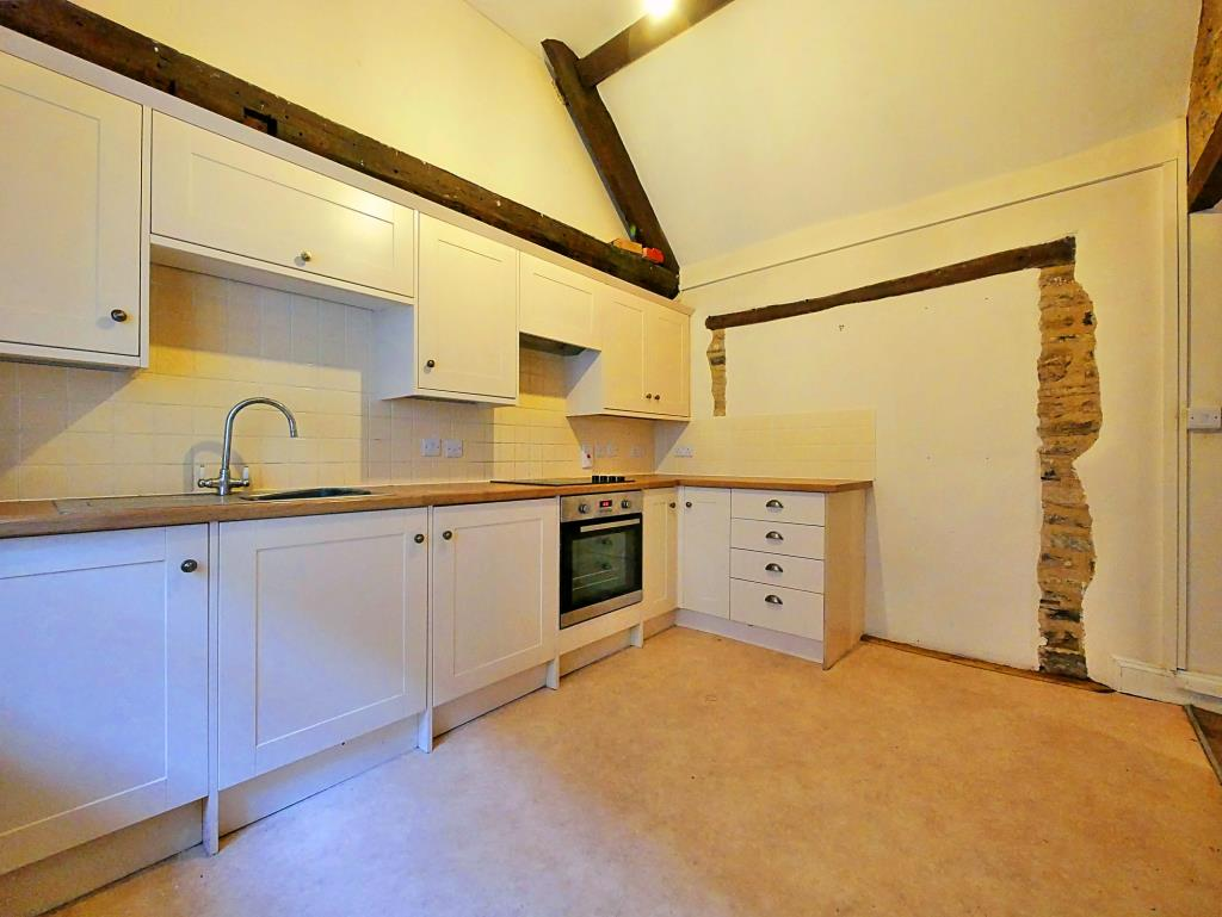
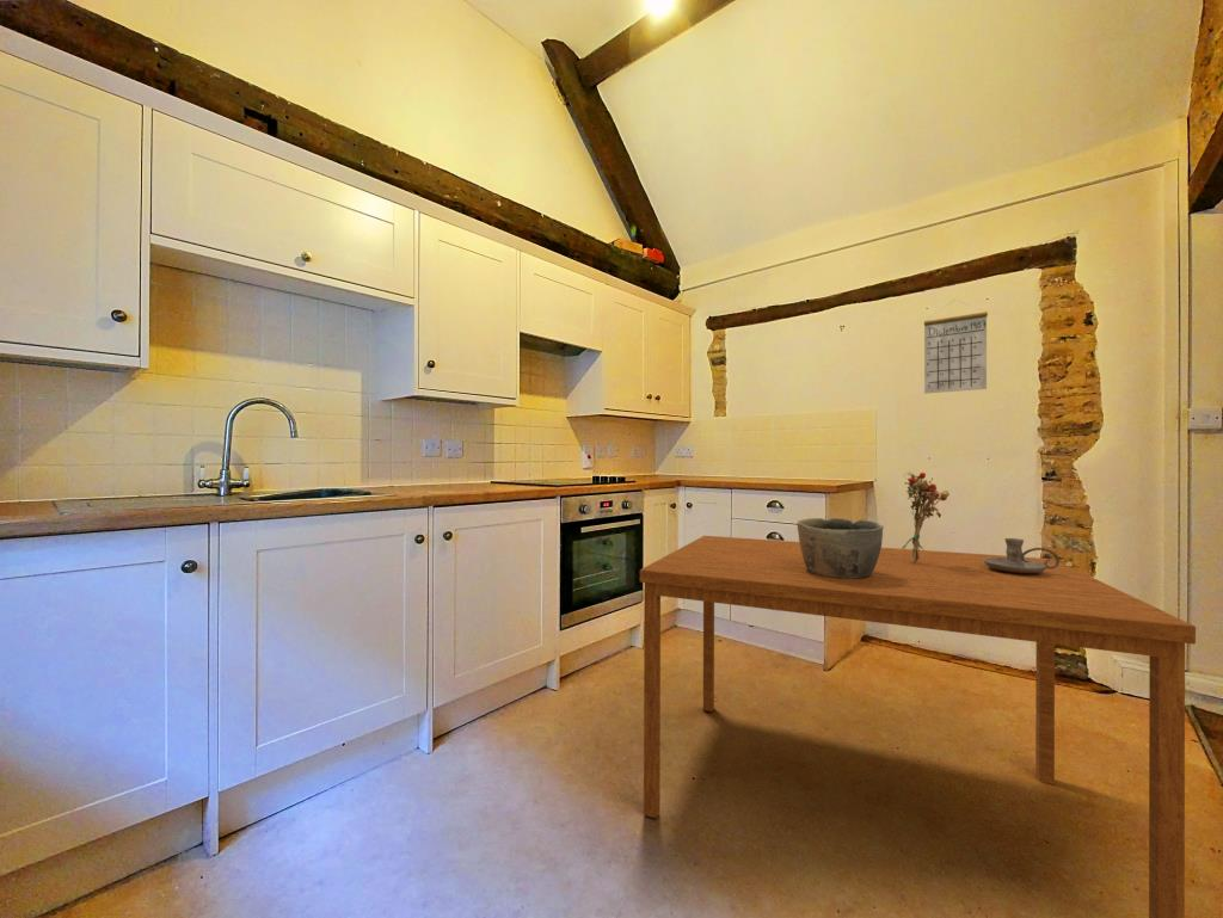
+ candle holder [984,537,1061,573]
+ calendar [923,300,989,395]
+ bouquet [901,472,951,562]
+ dining table [639,535,1197,918]
+ bowl [795,517,885,579]
